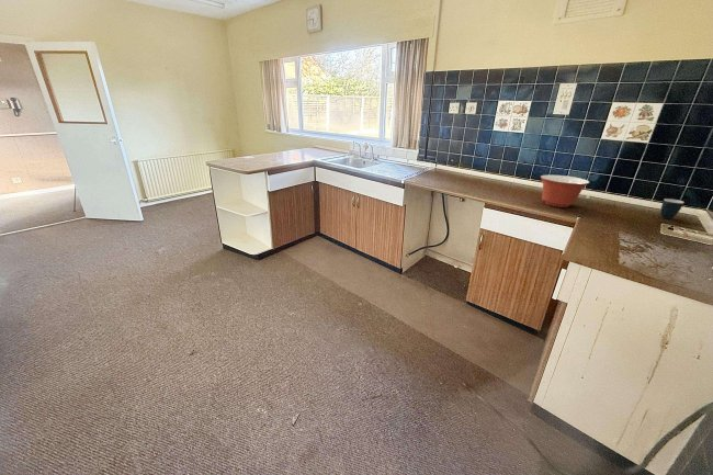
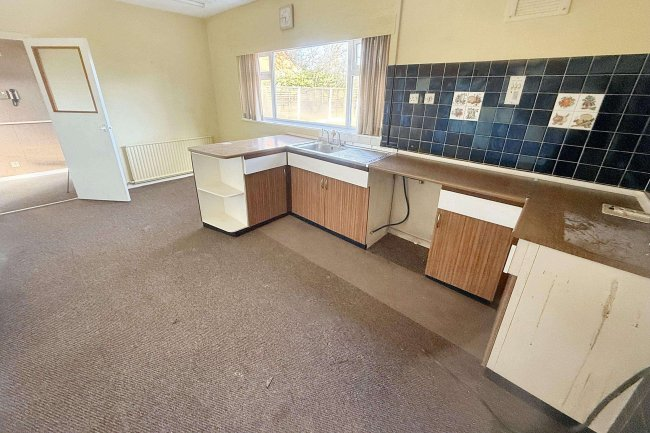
- mixing bowl [540,174,590,208]
- mug [659,197,686,220]
